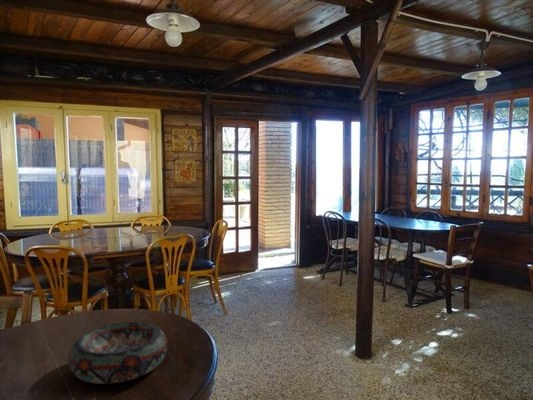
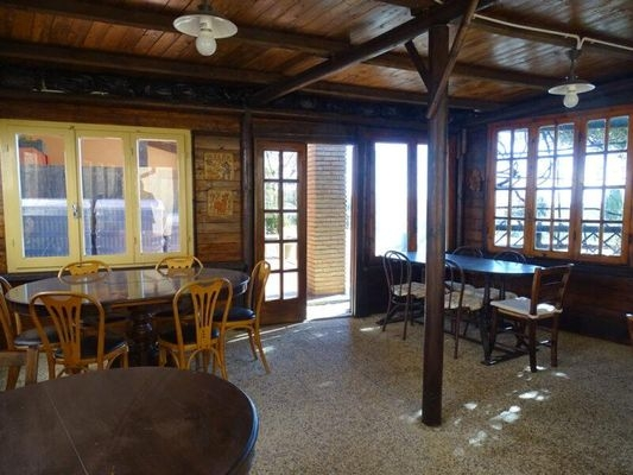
- decorative bowl [67,321,169,385]
